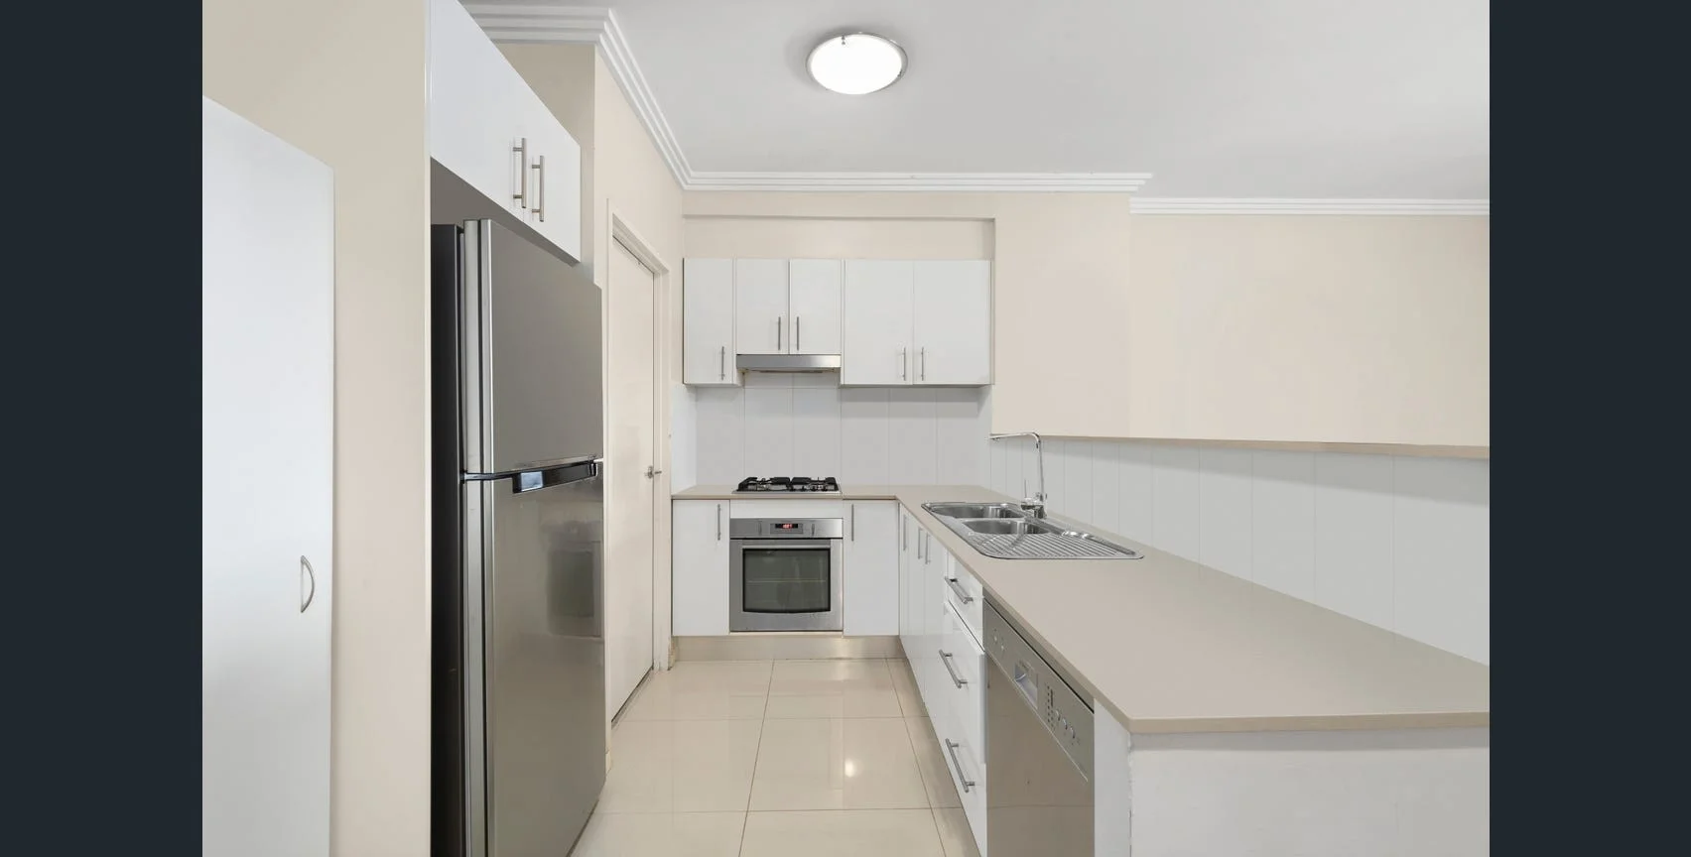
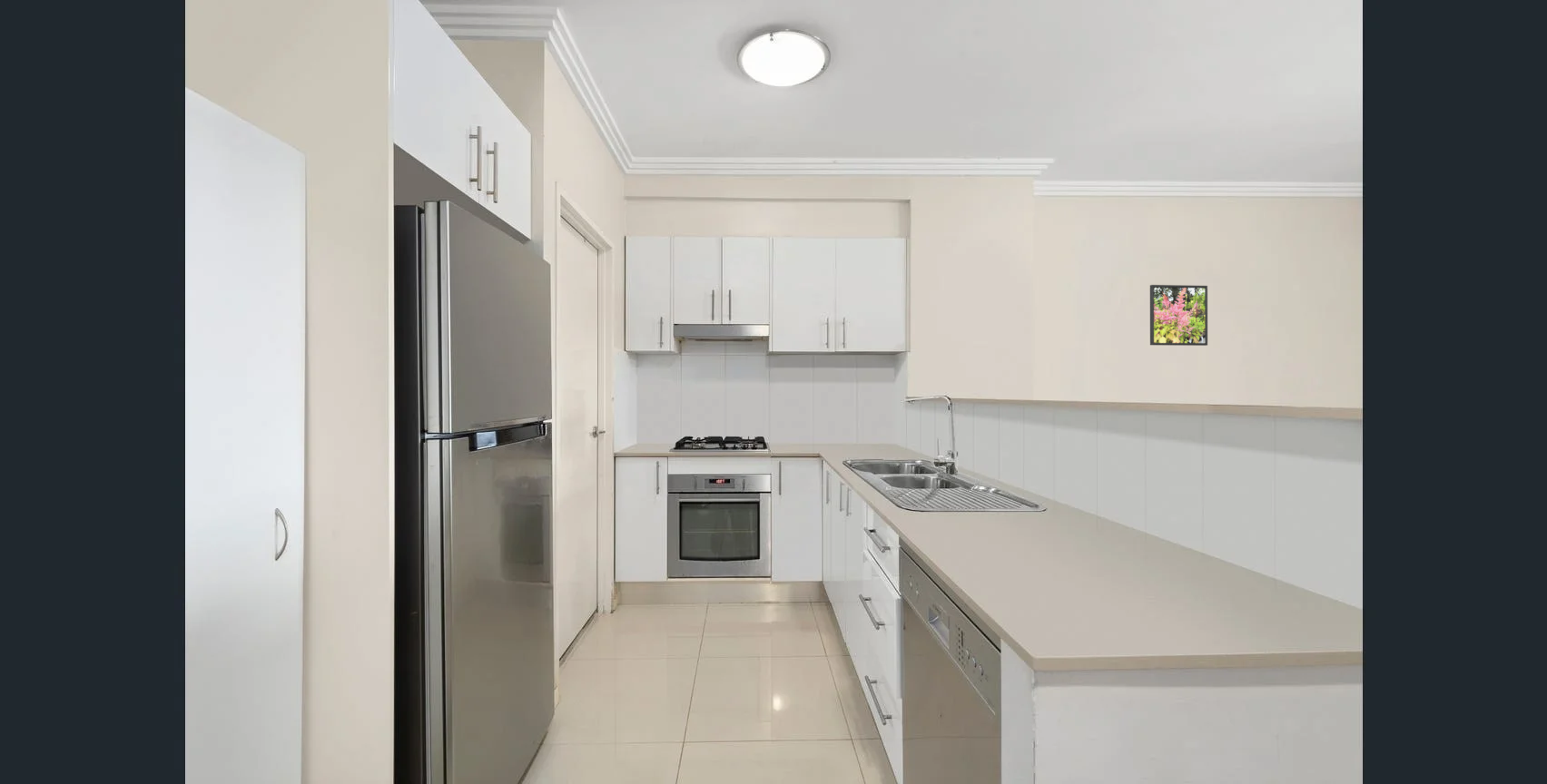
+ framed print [1149,284,1208,347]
